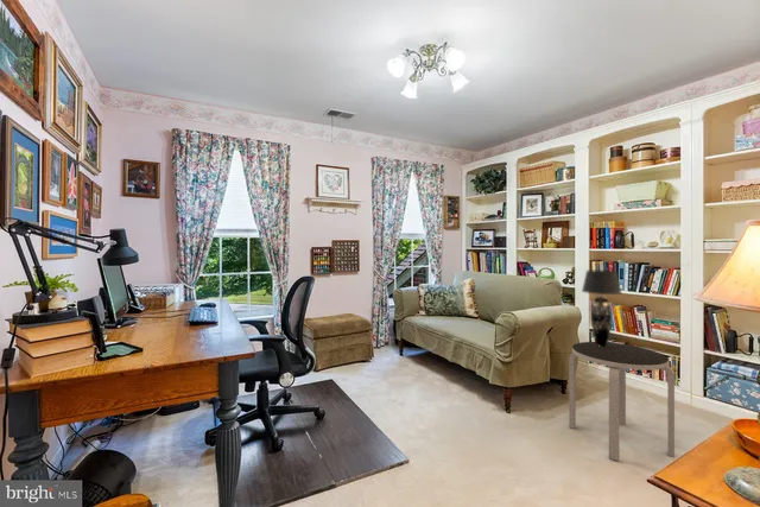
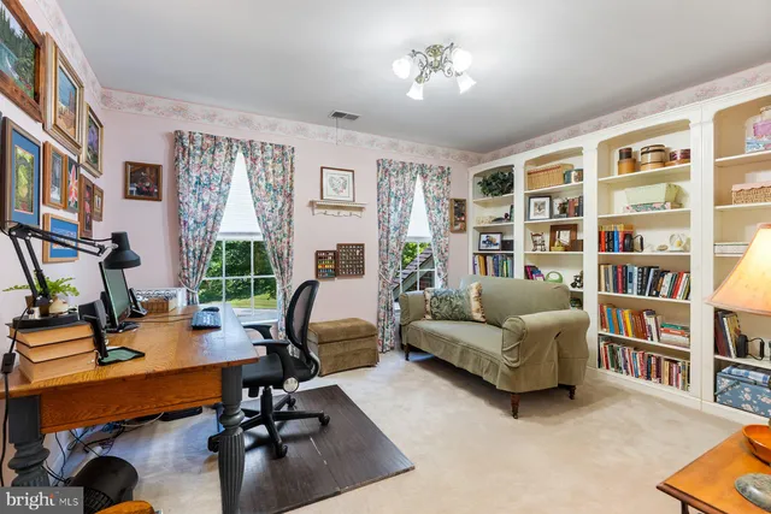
- side table [568,341,676,462]
- table lamp [581,270,622,347]
